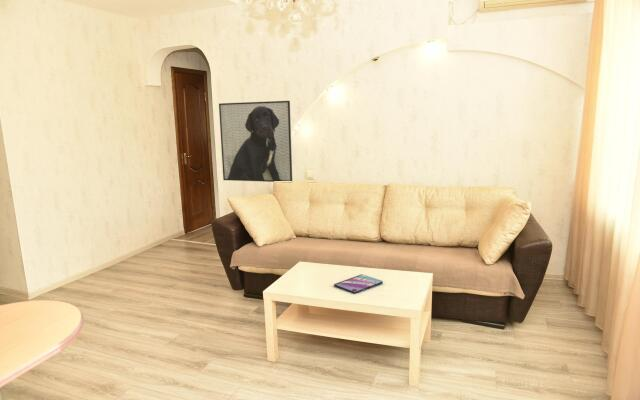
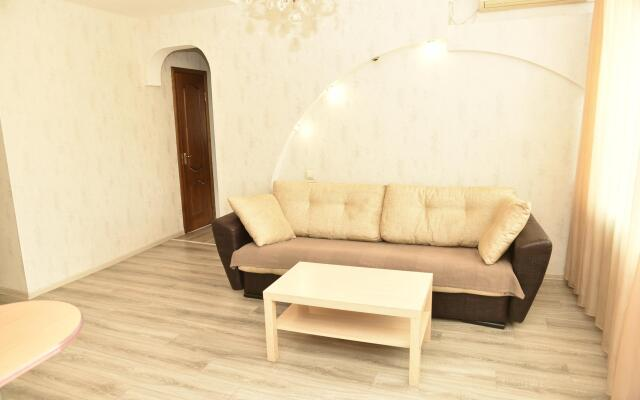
- video game case [333,273,384,295]
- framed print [218,100,293,183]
